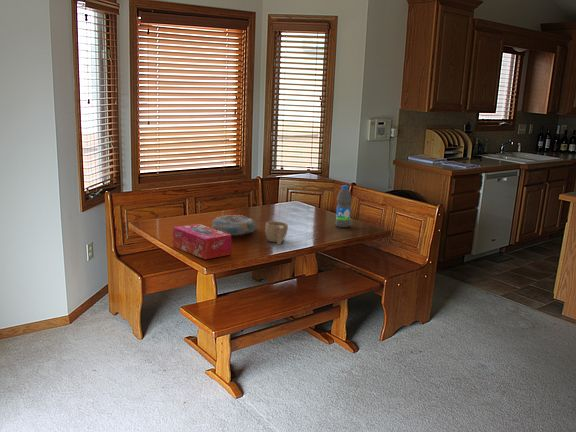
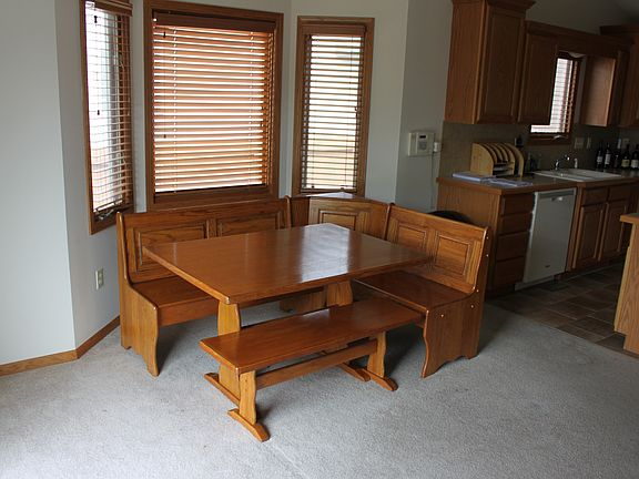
- cup [264,220,289,246]
- water bottle [334,184,352,229]
- tissue box [172,223,232,260]
- decorative bowl [211,214,256,236]
